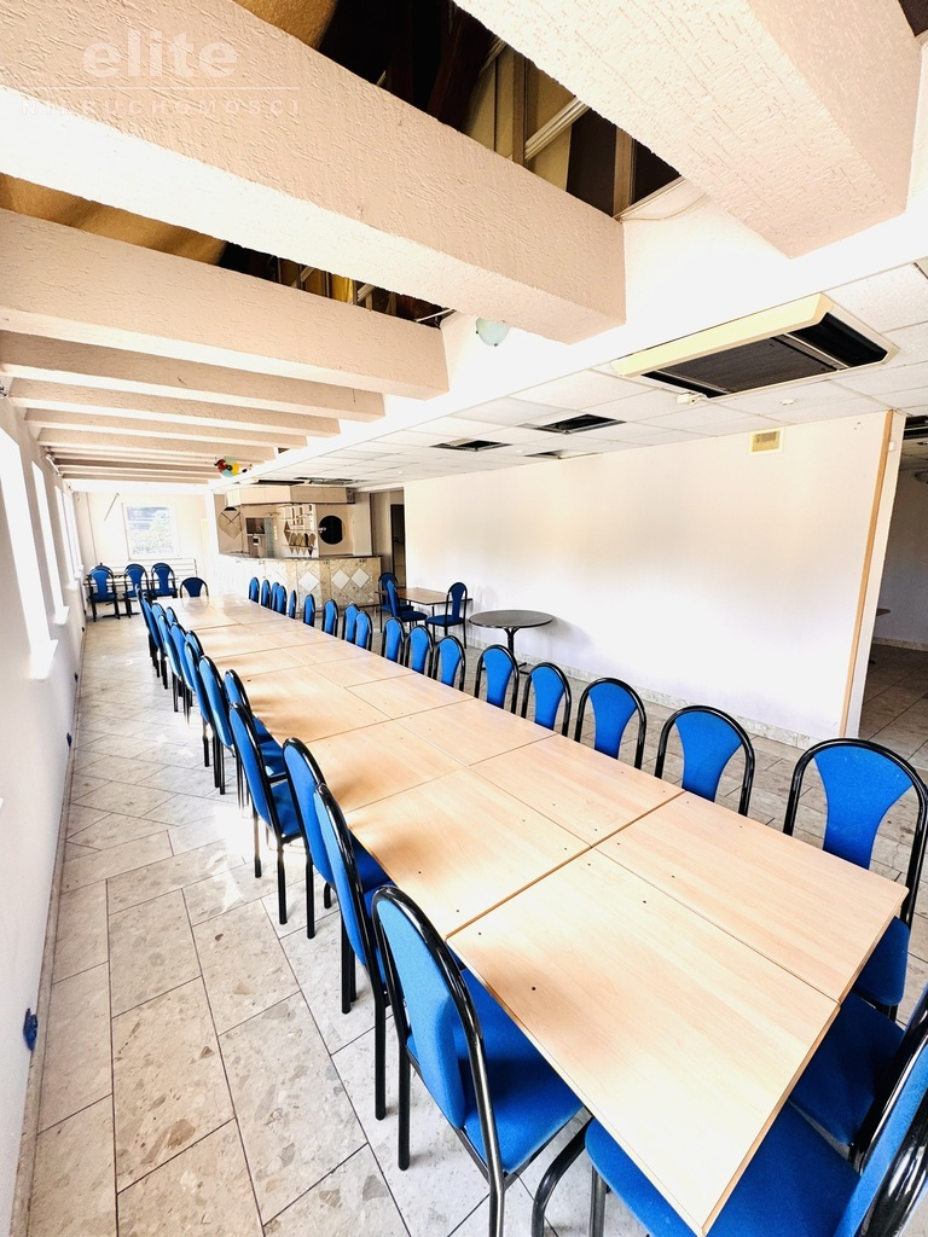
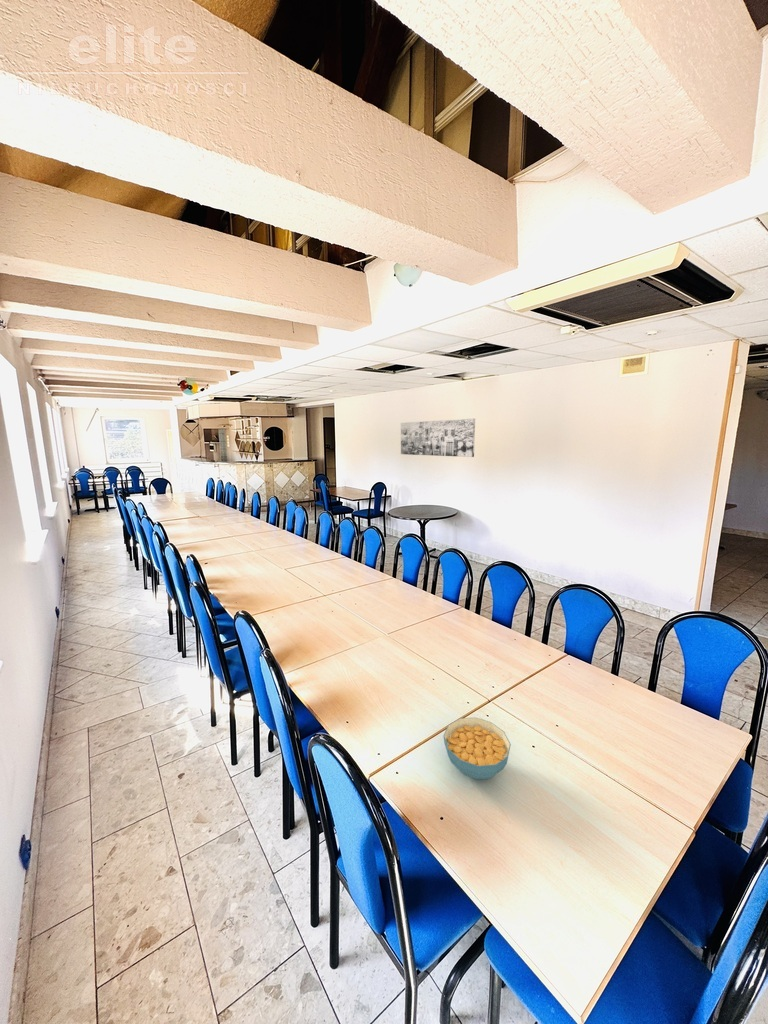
+ wall art [400,418,476,458]
+ cereal bowl [443,717,512,780]
